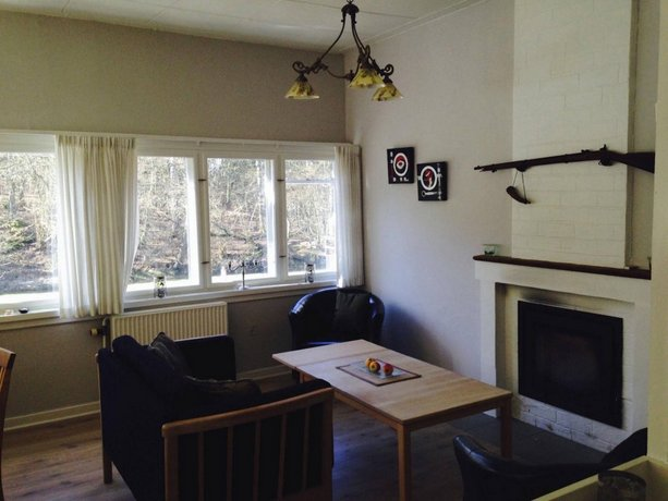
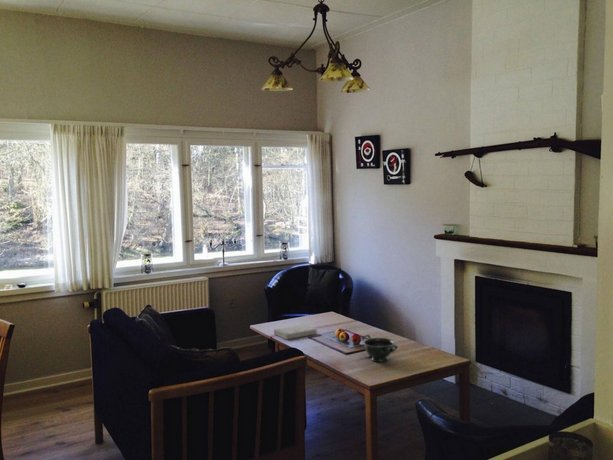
+ book [273,323,318,341]
+ bowl [361,334,399,363]
